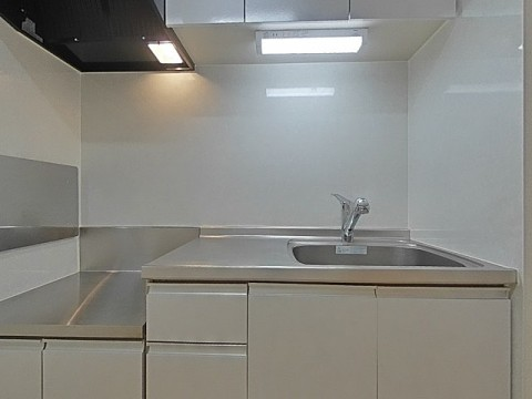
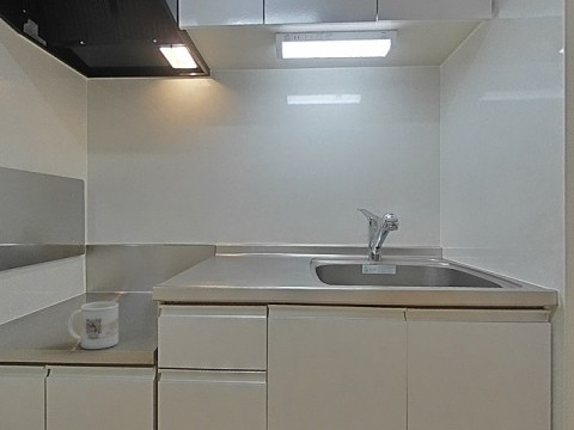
+ mug [67,301,120,350]
